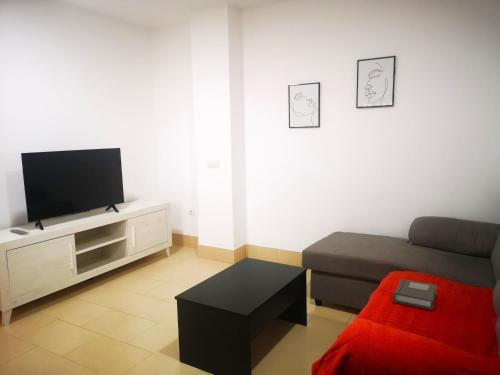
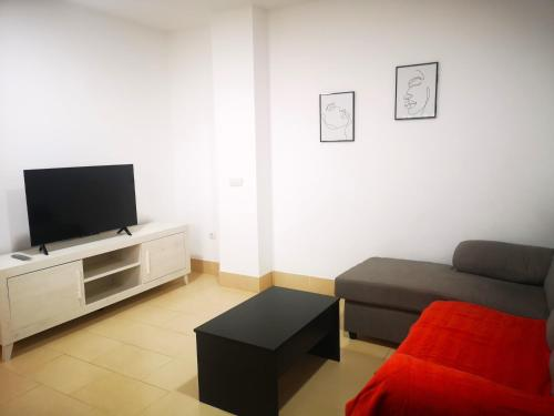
- book [392,278,438,311]
